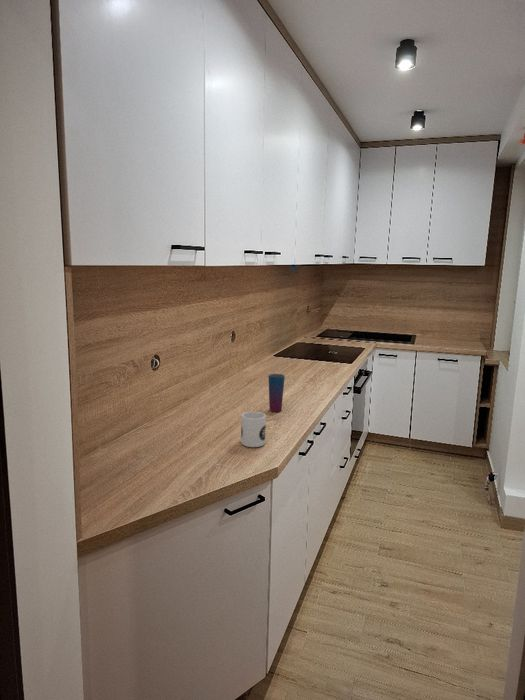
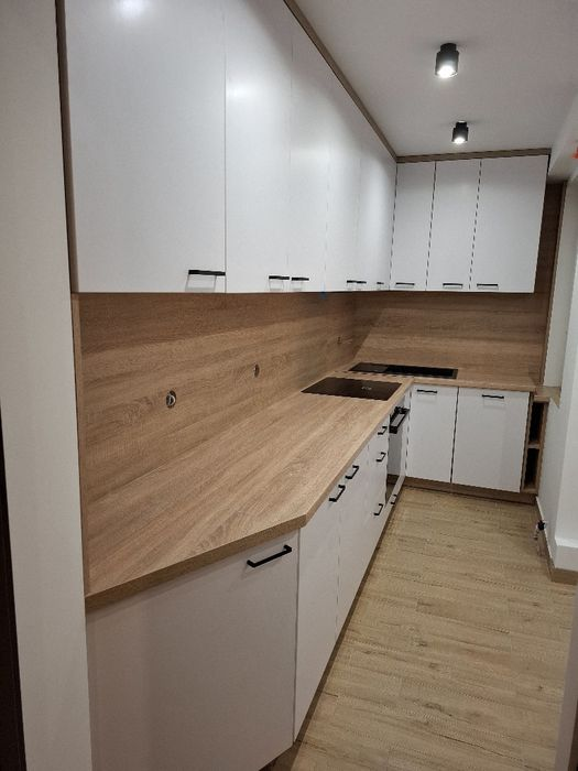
- mug [240,411,267,448]
- cup [267,373,286,413]
